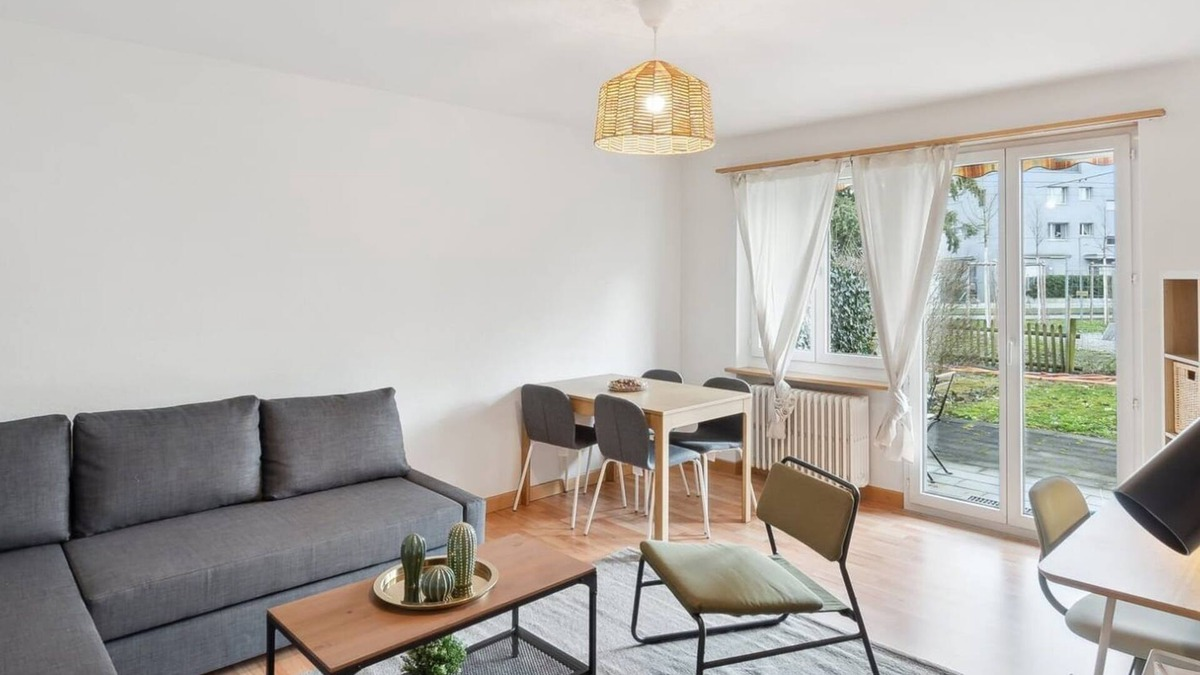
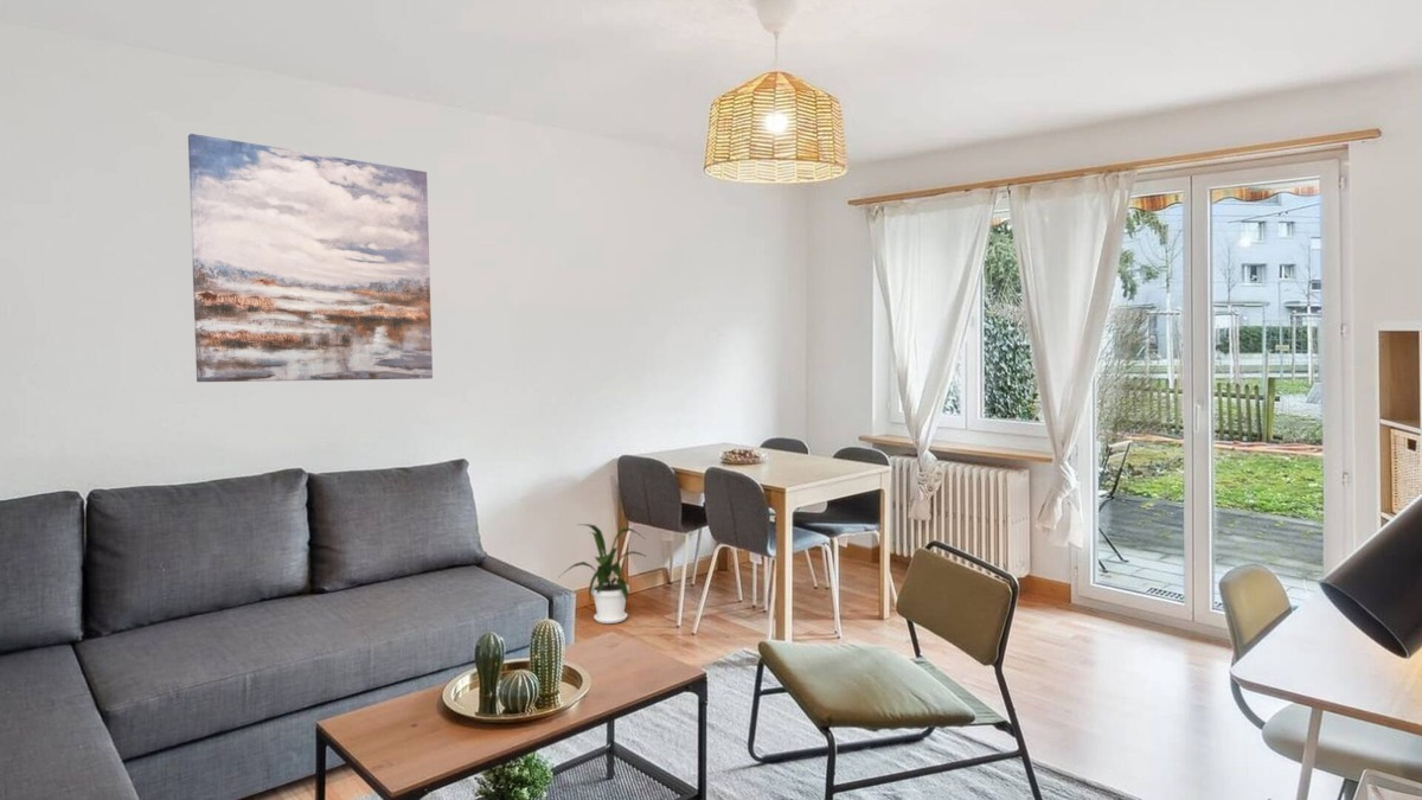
+ wall art [187,133,434,383]
+ house plant [559,523,648,625]
